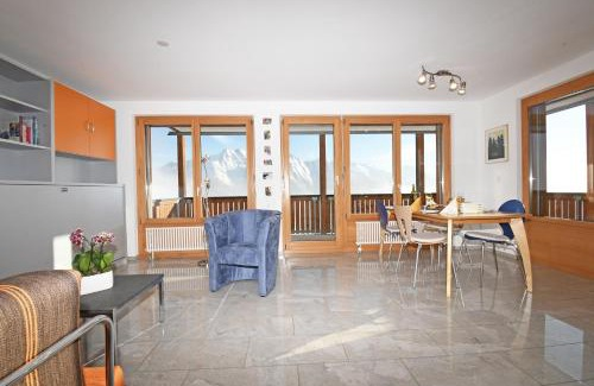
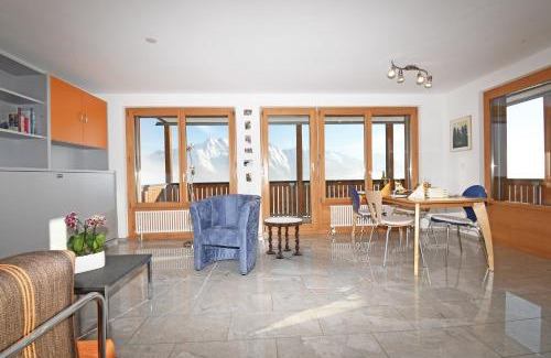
+ side table [262,216,304,259]
